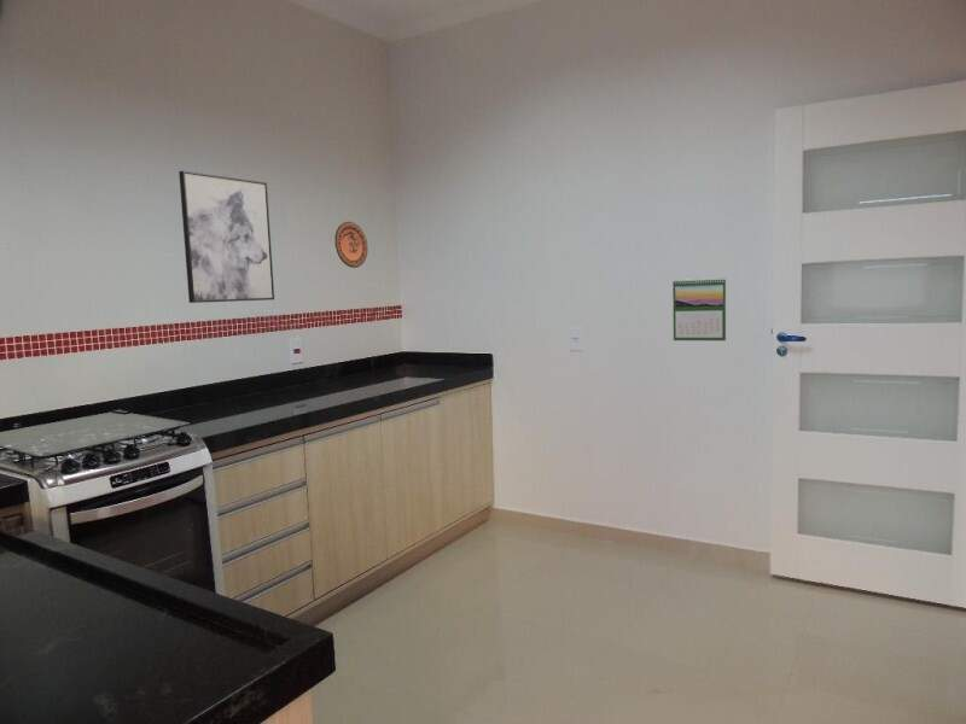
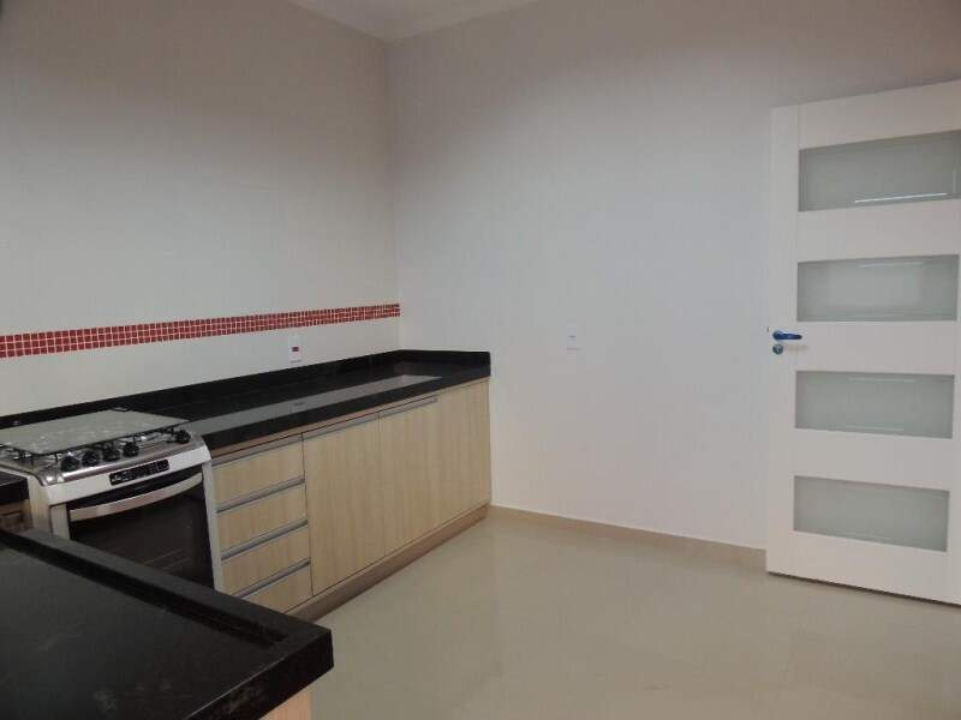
- calendar [671,276,727,341]
- decorative plate [333,221,368,269]
- wall art [178,170,275,304]
